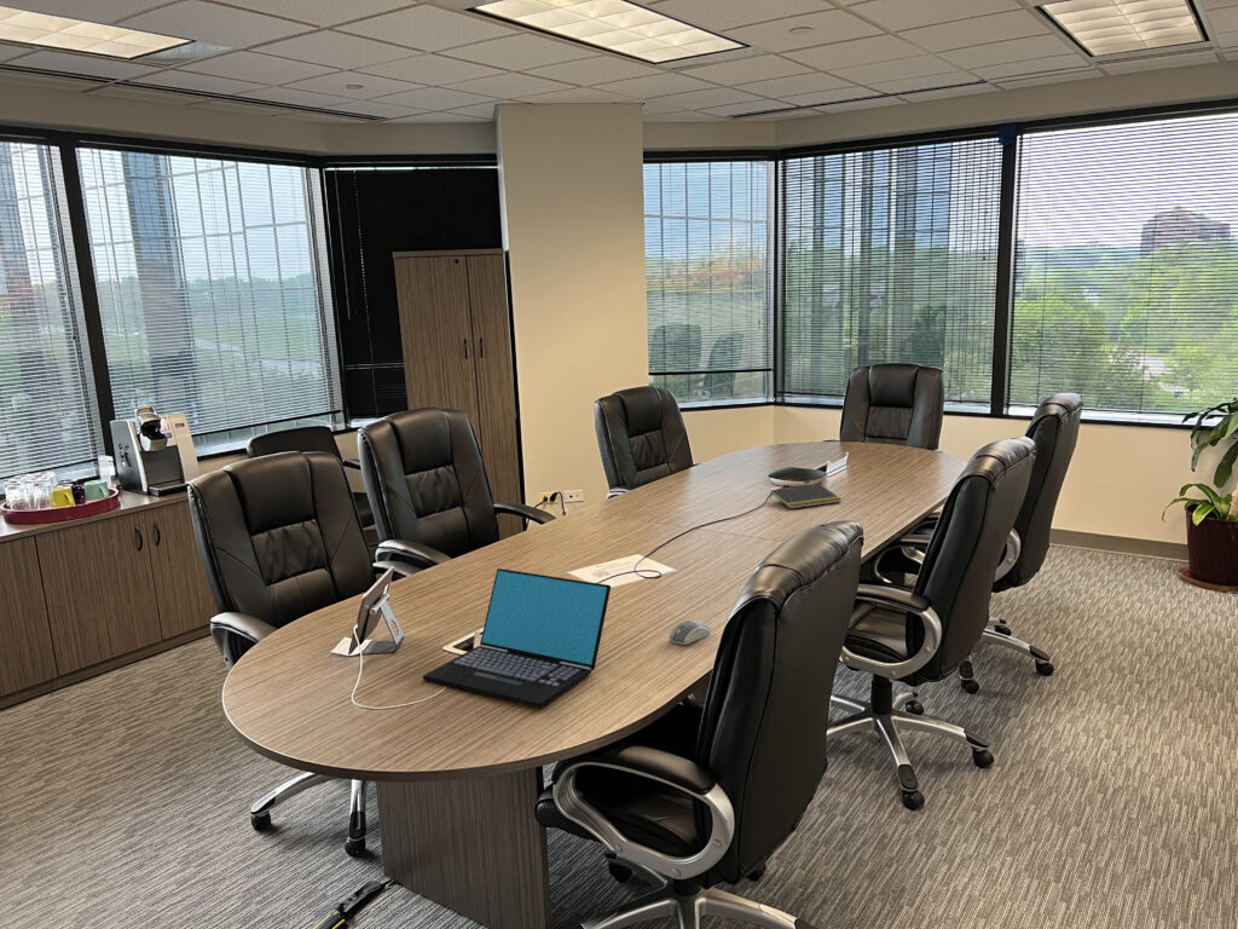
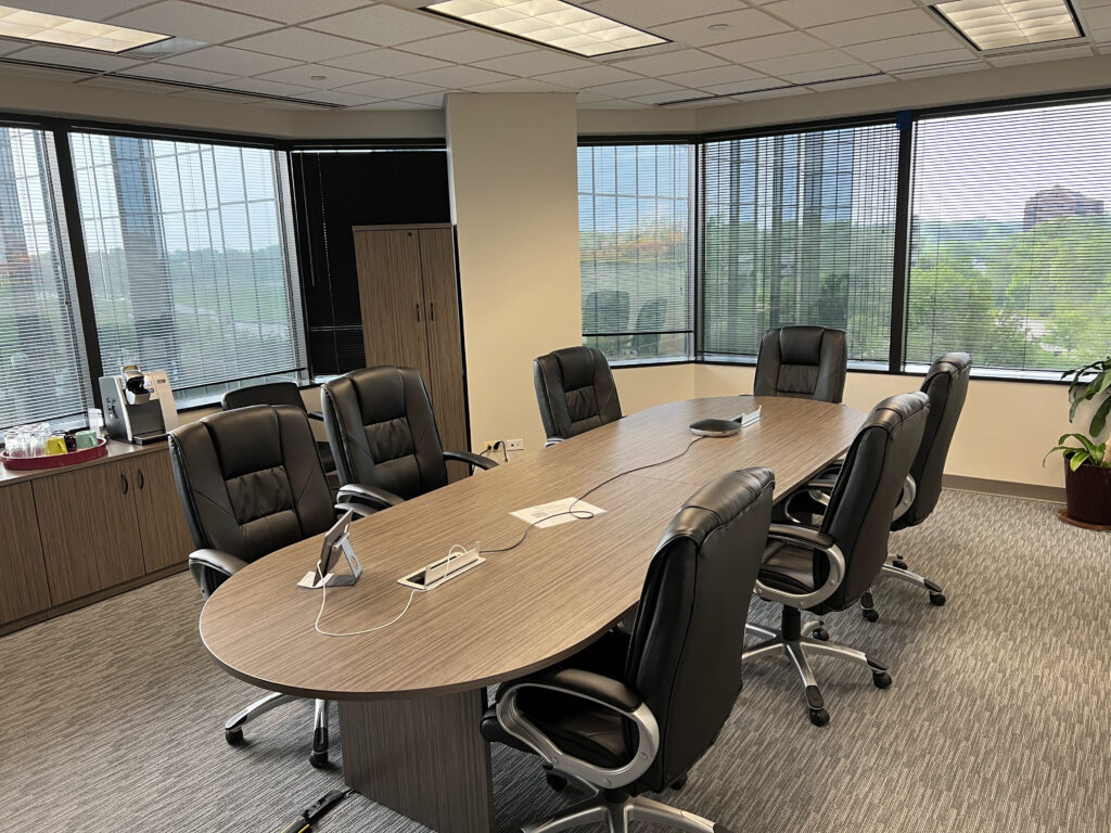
- computer mouse [669,619,712,646]
- laptop [422,567,612,709]
- notepad [769,483,843,510]
